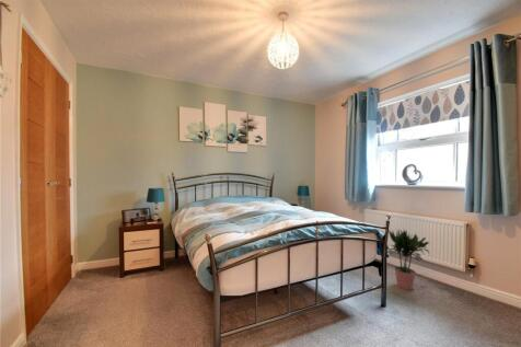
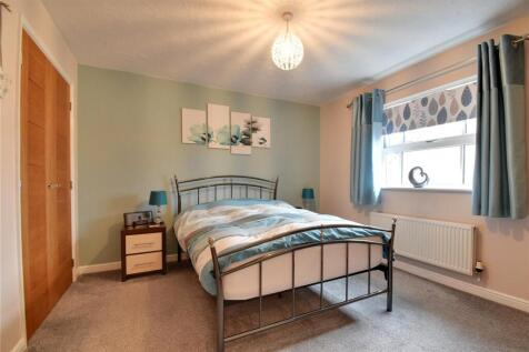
- potted plant [387,229,431,291]
